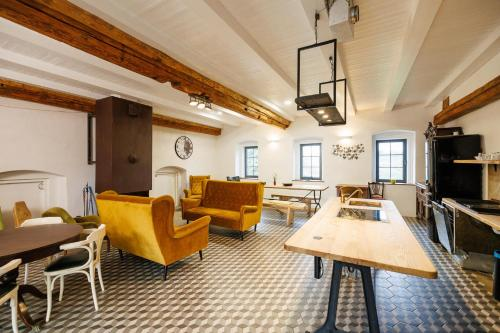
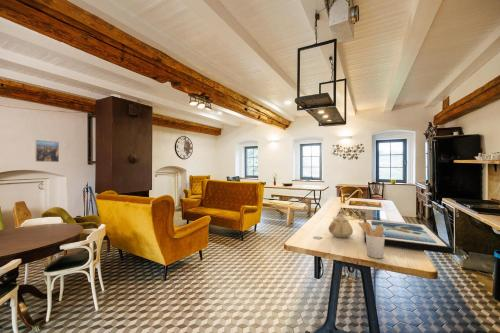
+ picture frame [363,218,453,255]
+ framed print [34,139,60,163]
+ teapot [328,212,354,239]
+ utensil holder [357,221,385,259]
